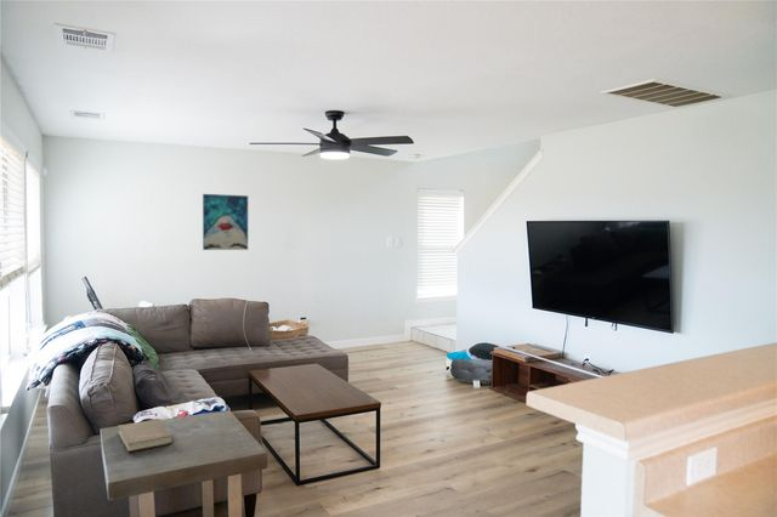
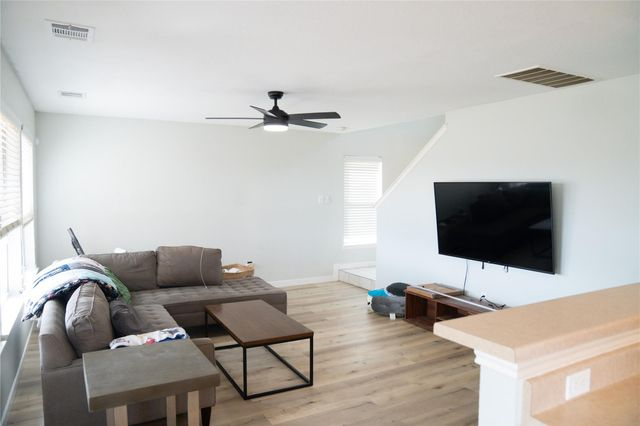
- wall art [202,193,249,251]
- book [117,417,174,453]
